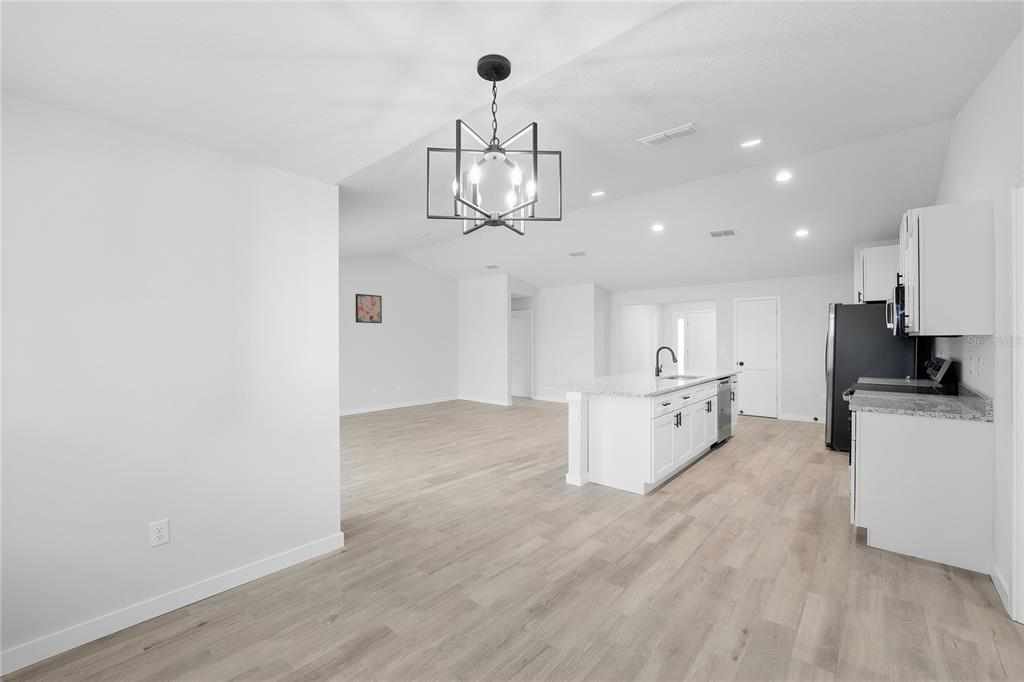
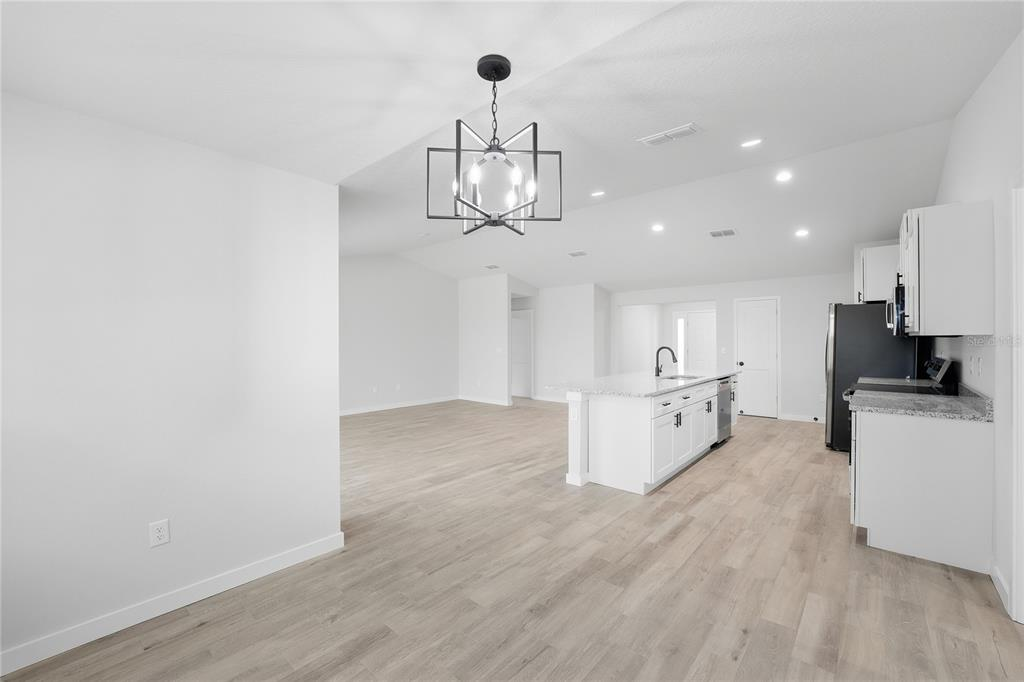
- wall art [355,293,383,324]
